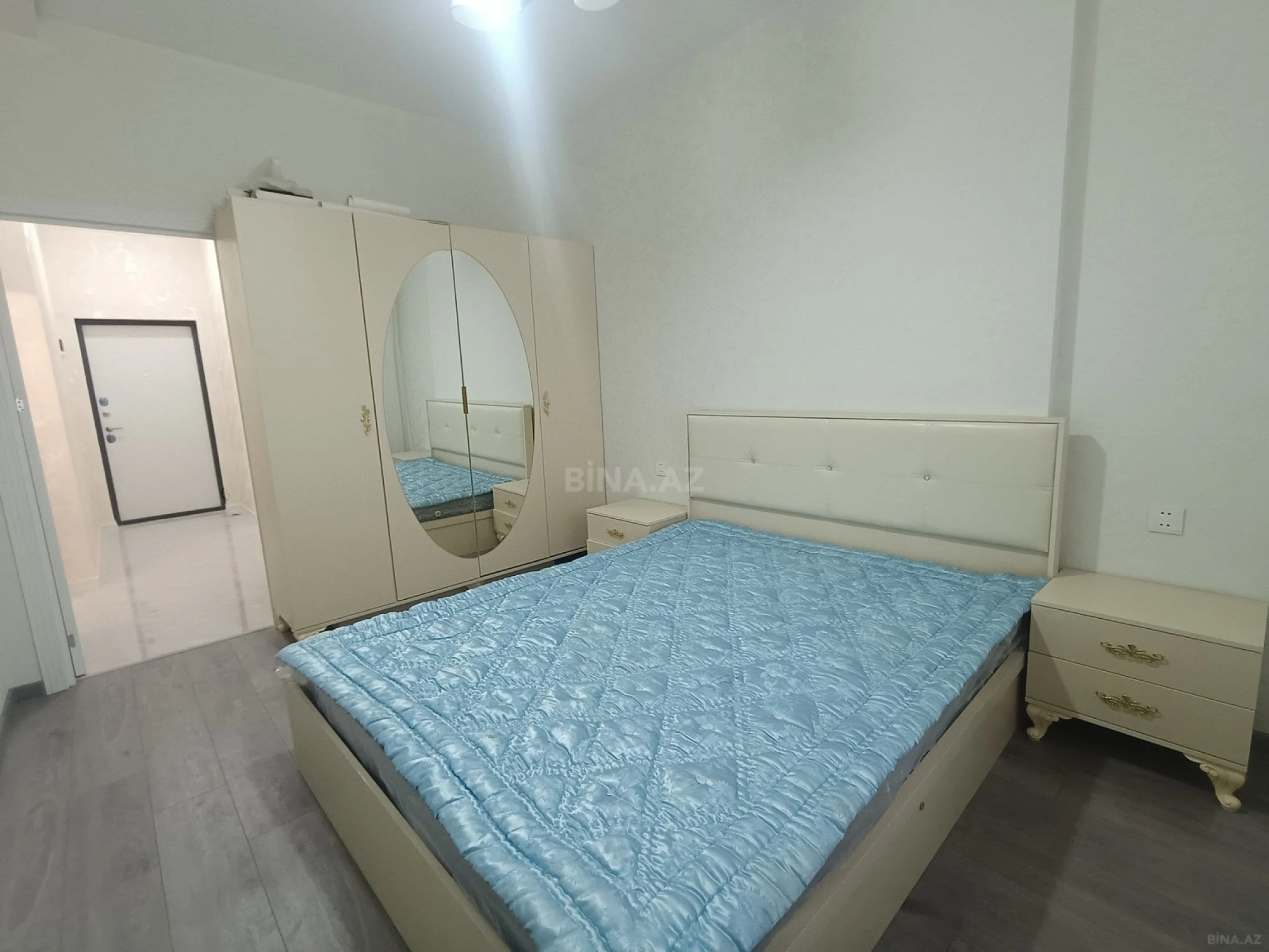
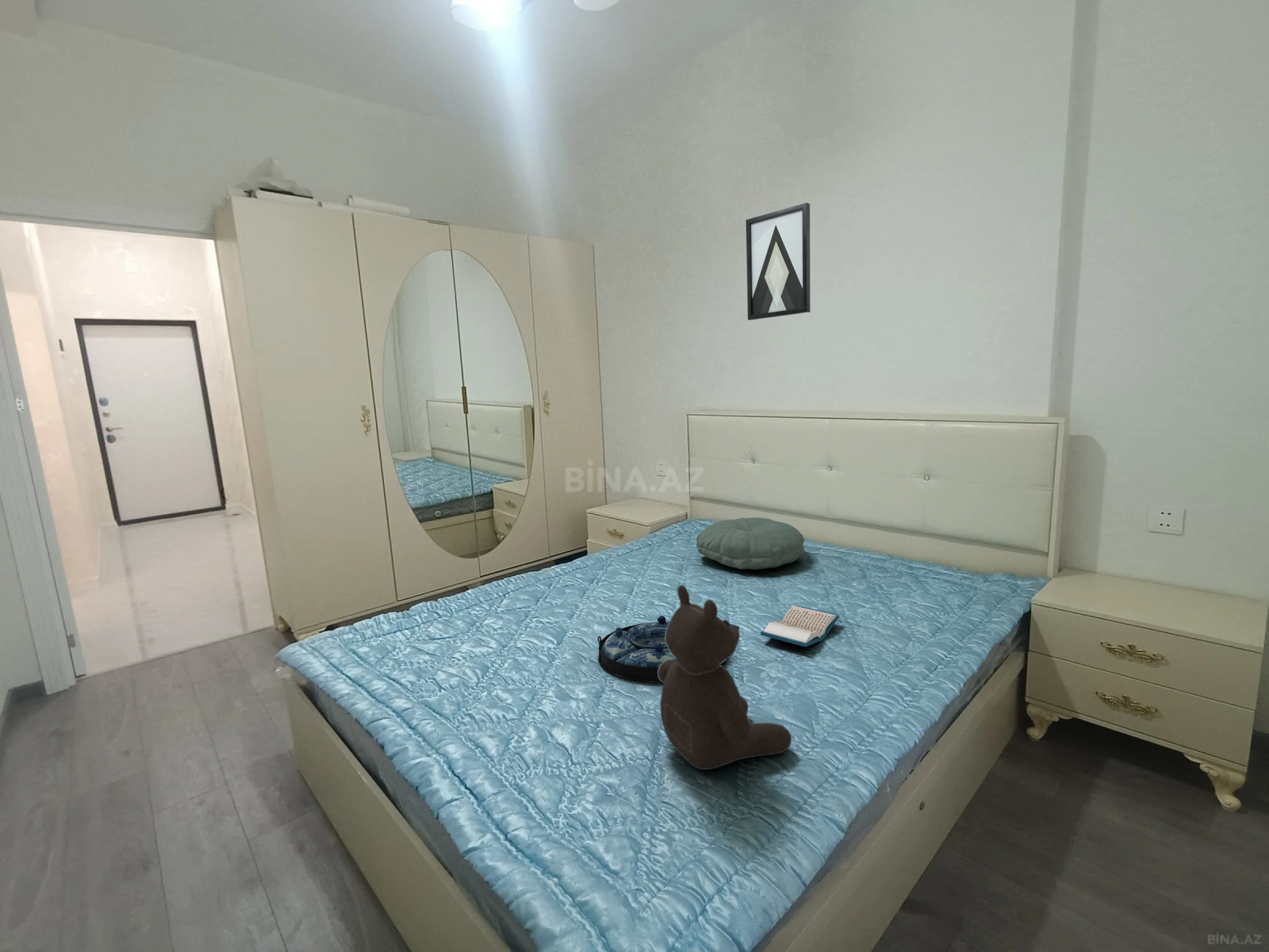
+ hardback book [760,605,840,647]
+ wall art [745,202,811,321]
+ serving tray [597,615,728,684]
+ pillow [695,517,805,570]
+ teddy bear [657,584,792,771]
